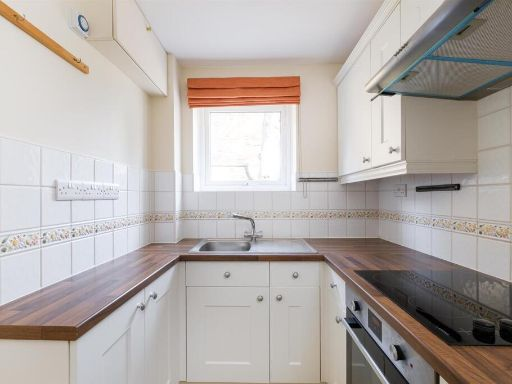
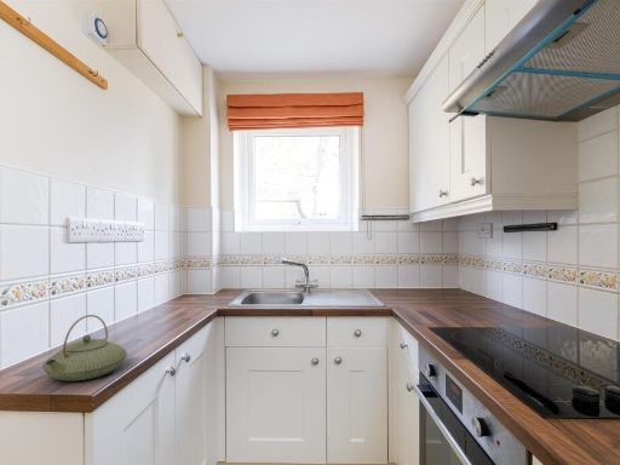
+ teapot [41,314,128,383]
